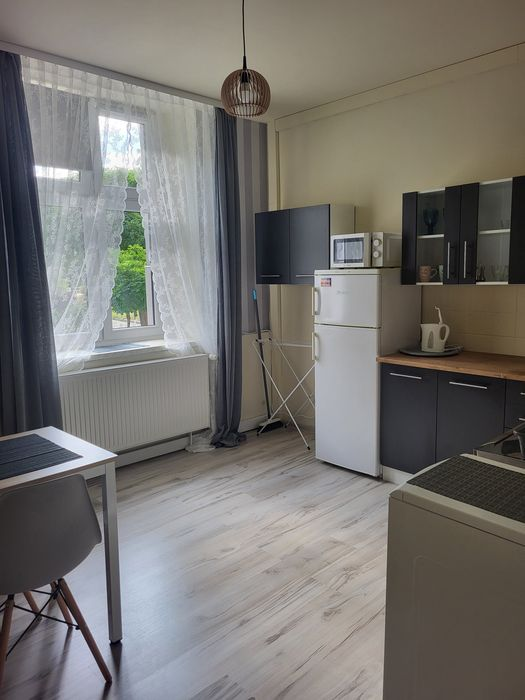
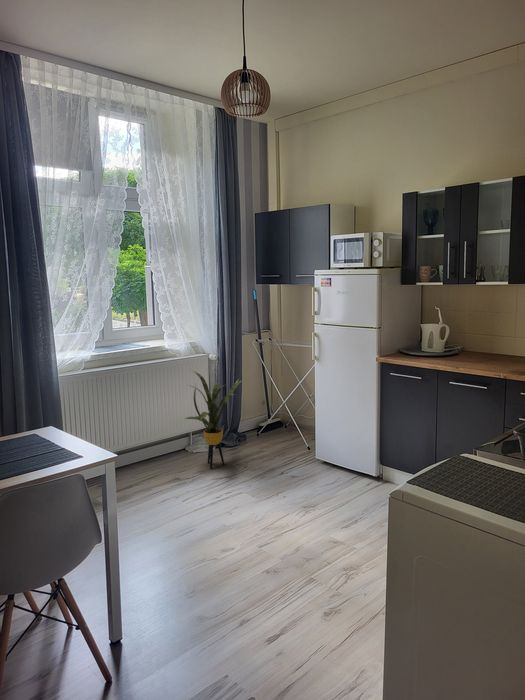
+ house plant [184,369,244,469]
